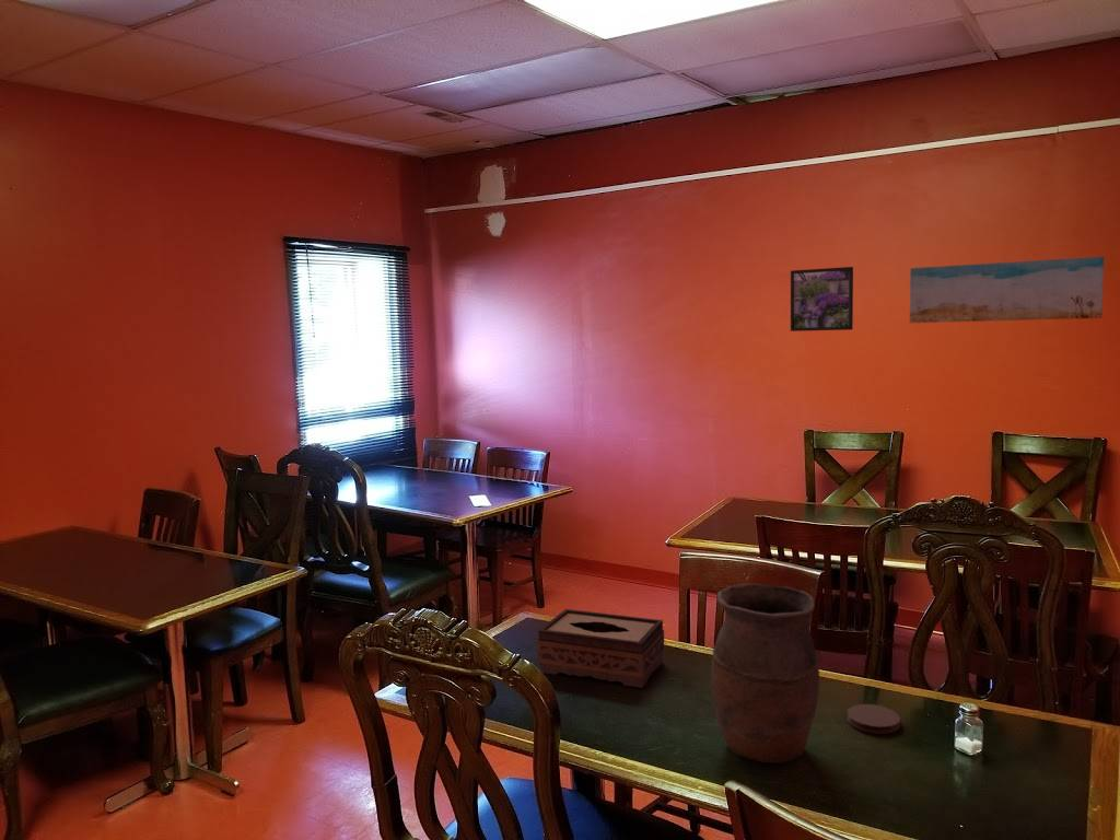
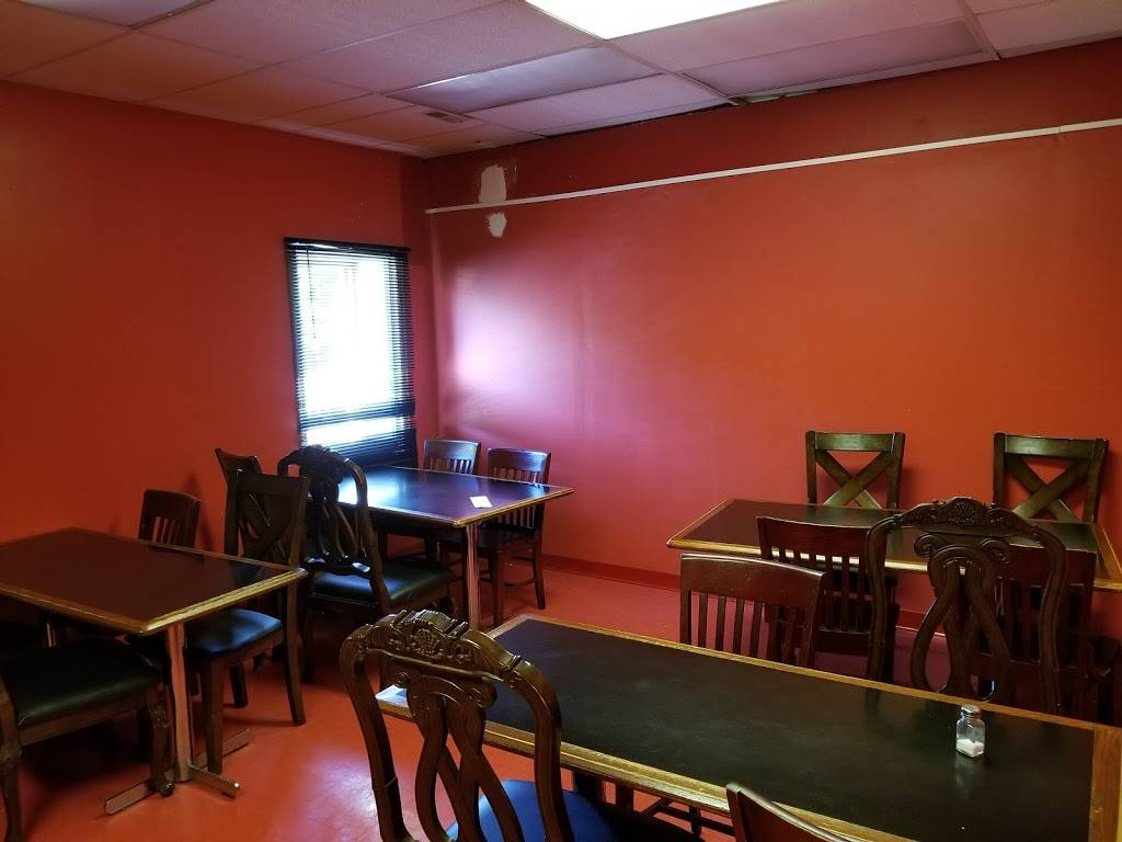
- coaster [847,703,901,734]
- vase [710,583,820,765]
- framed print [790,266,854,332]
- wall art [909,256,1106,324]
- tissue box [536,608,665,689]
